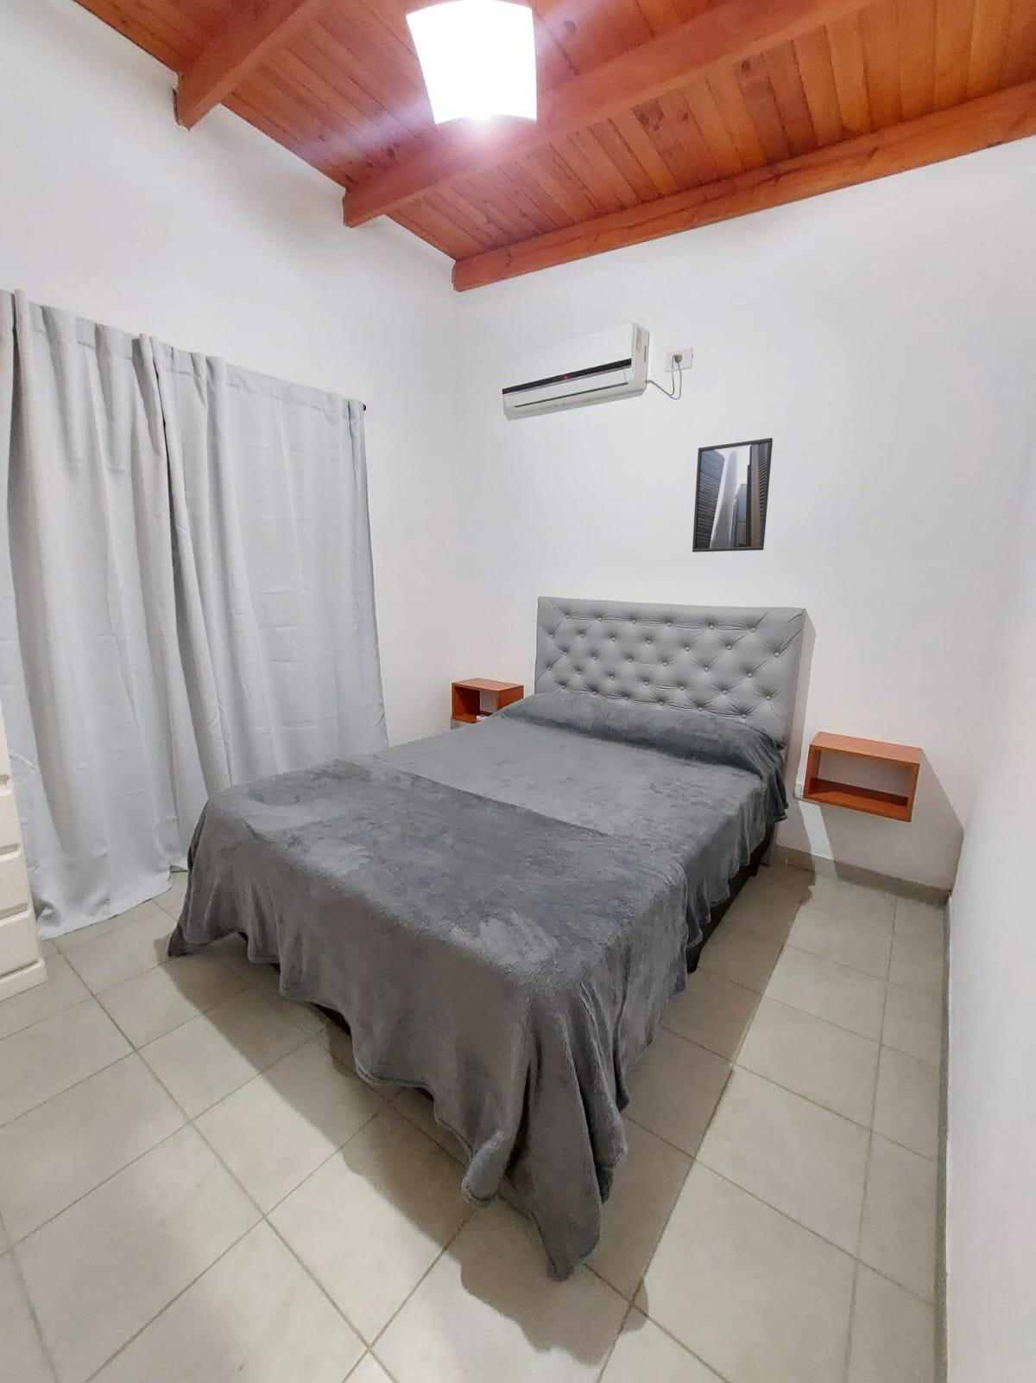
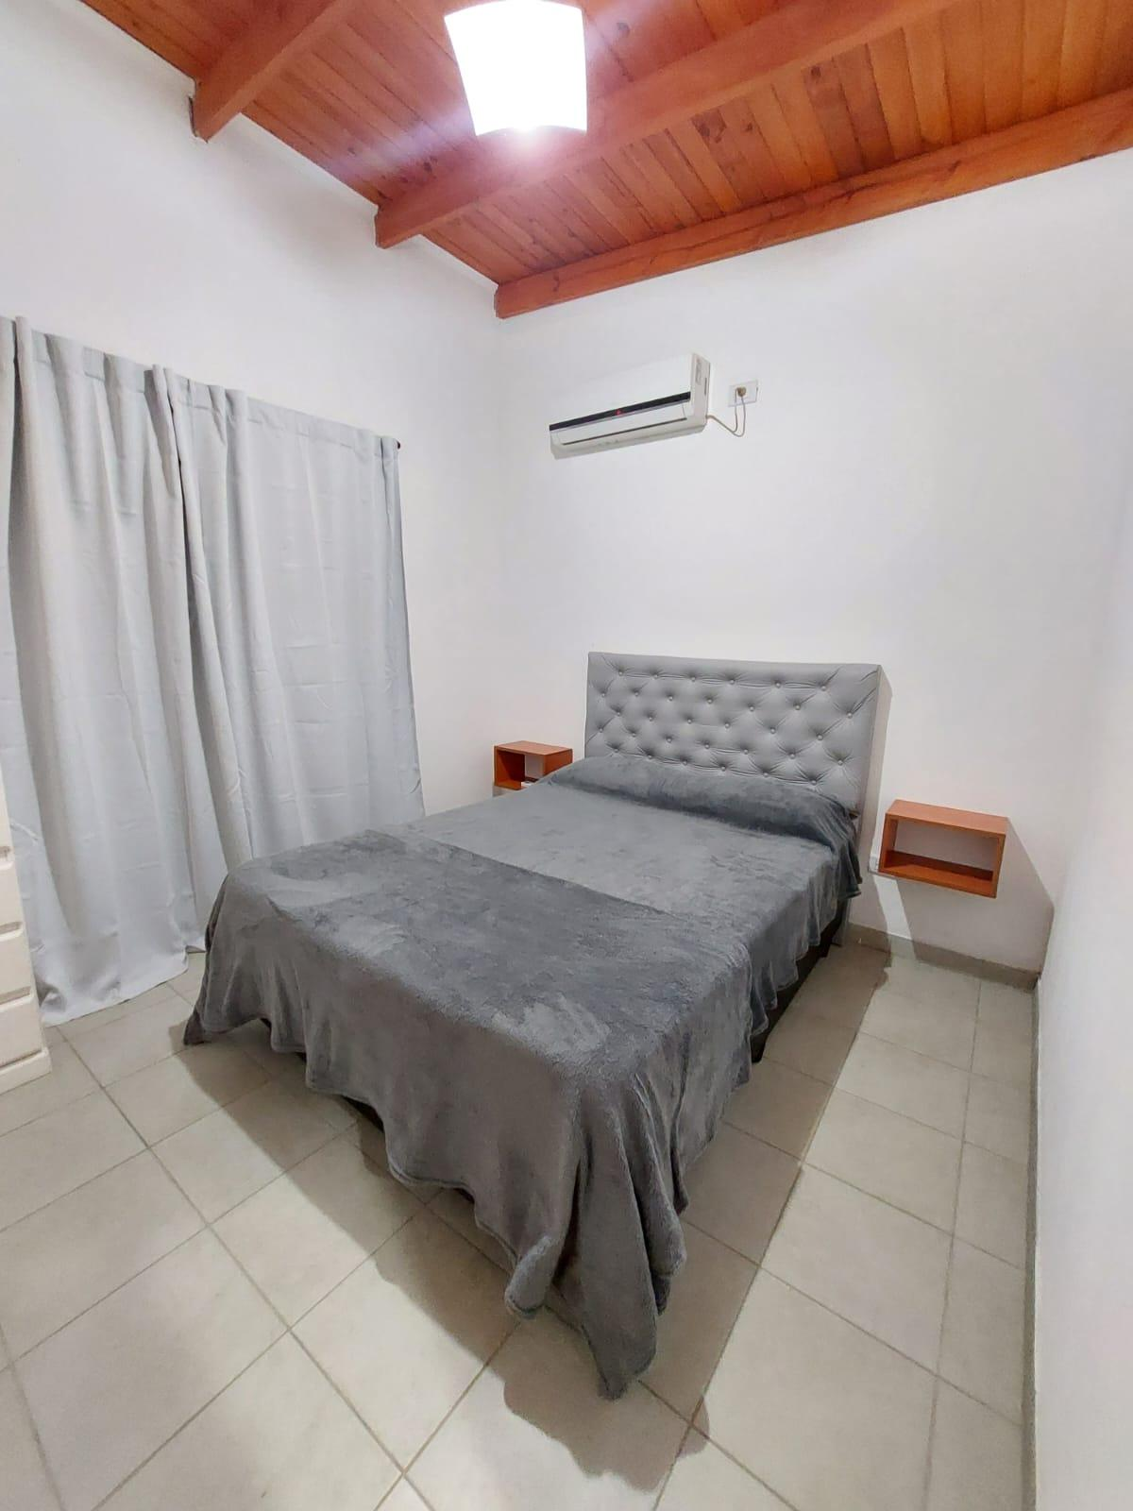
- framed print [691,438,774,553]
